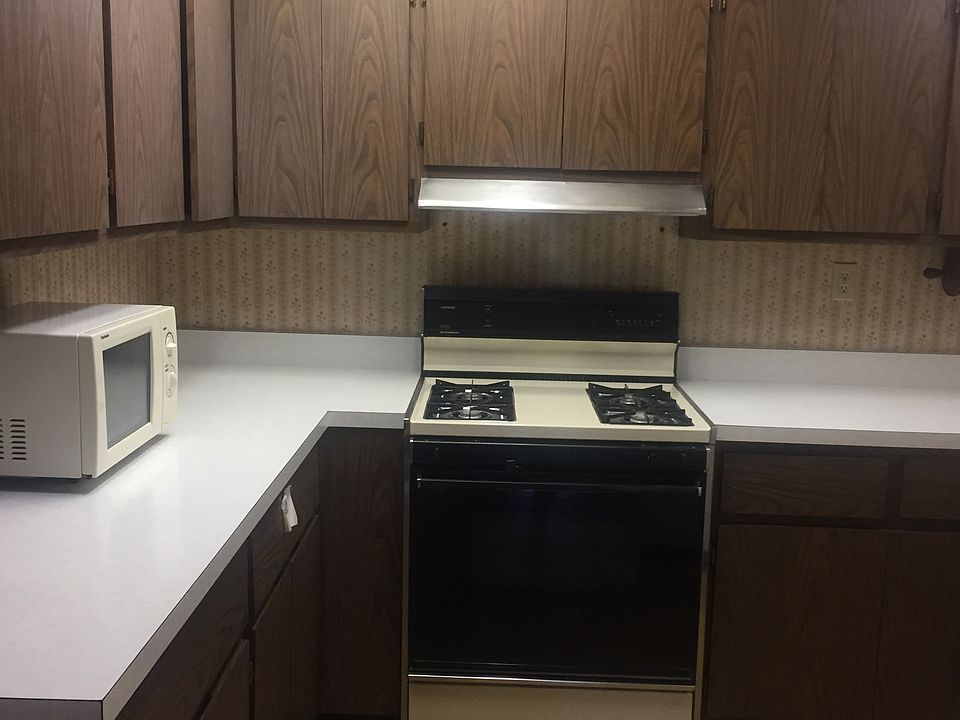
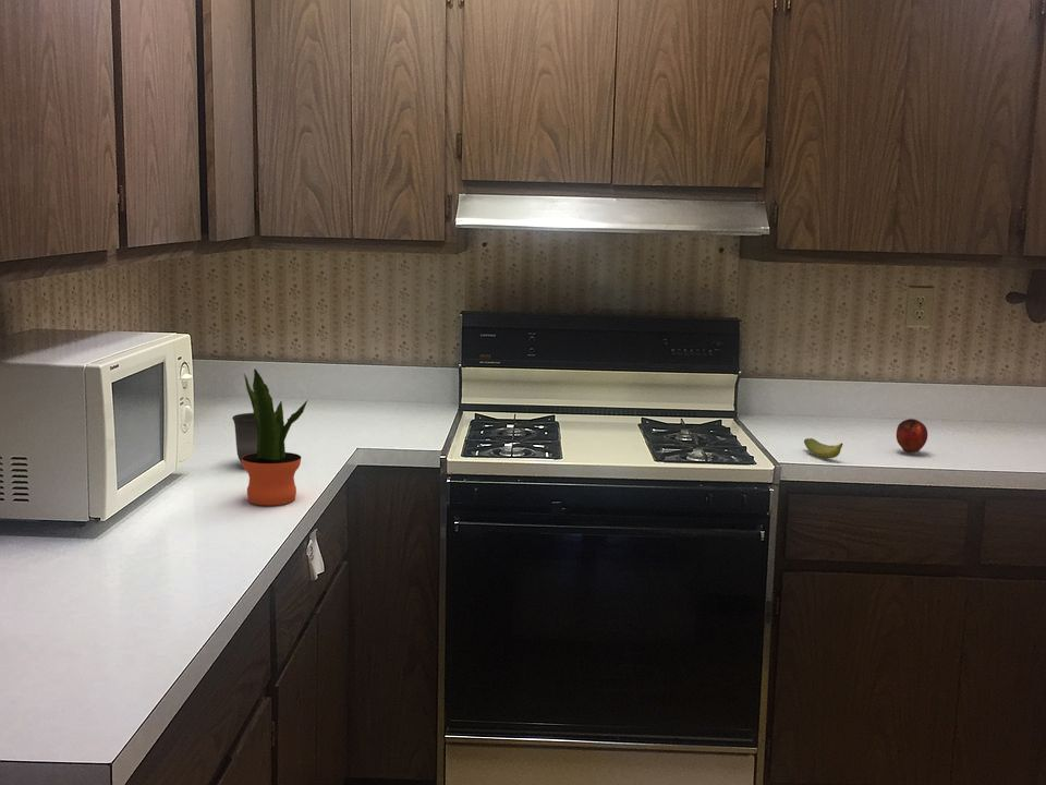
+ apple [896,418,928,454]
+ potted plant [241,367,308,506]
+ mug [231,412,257,463]
+ banana [803,437,844,459]
